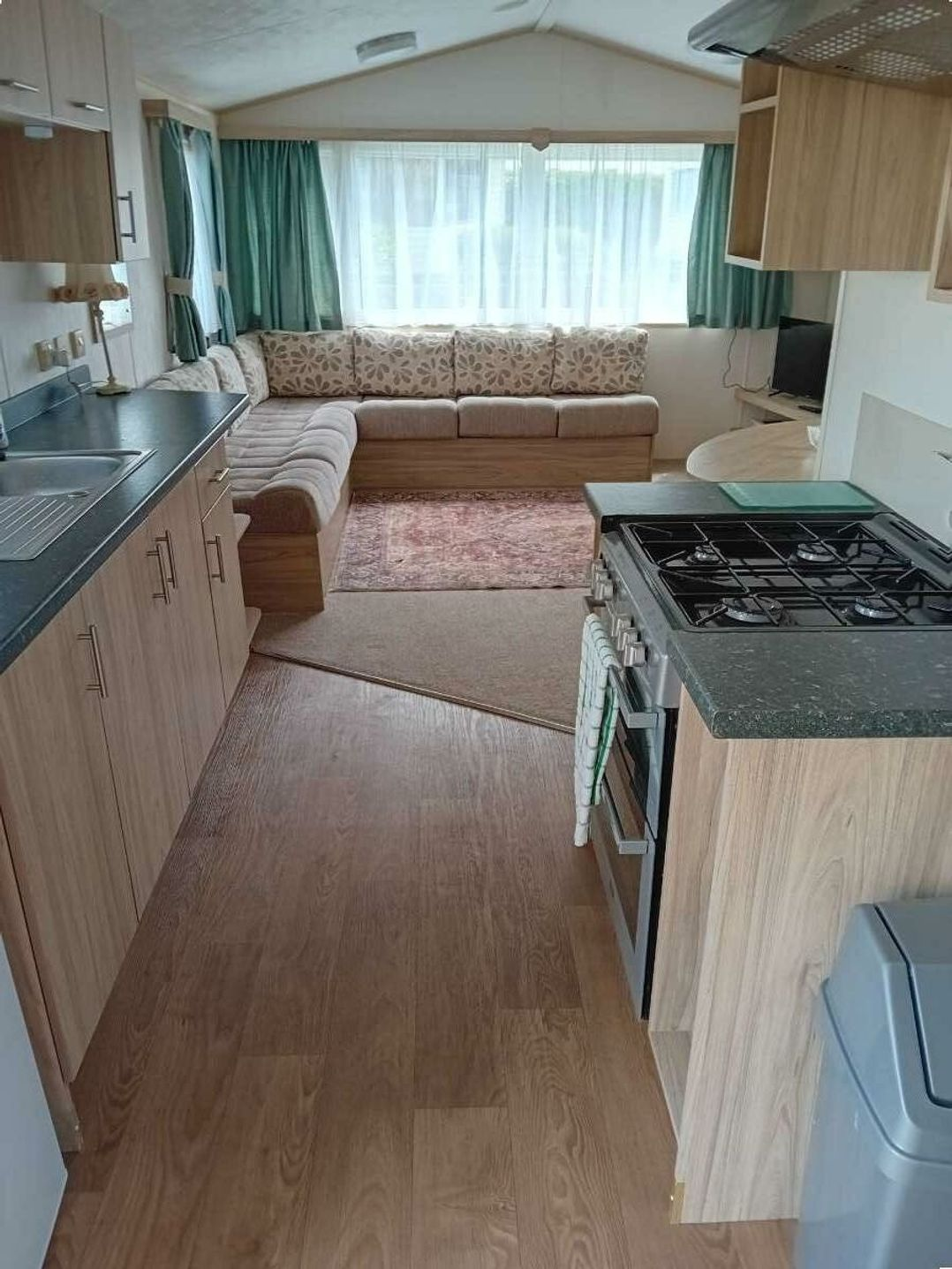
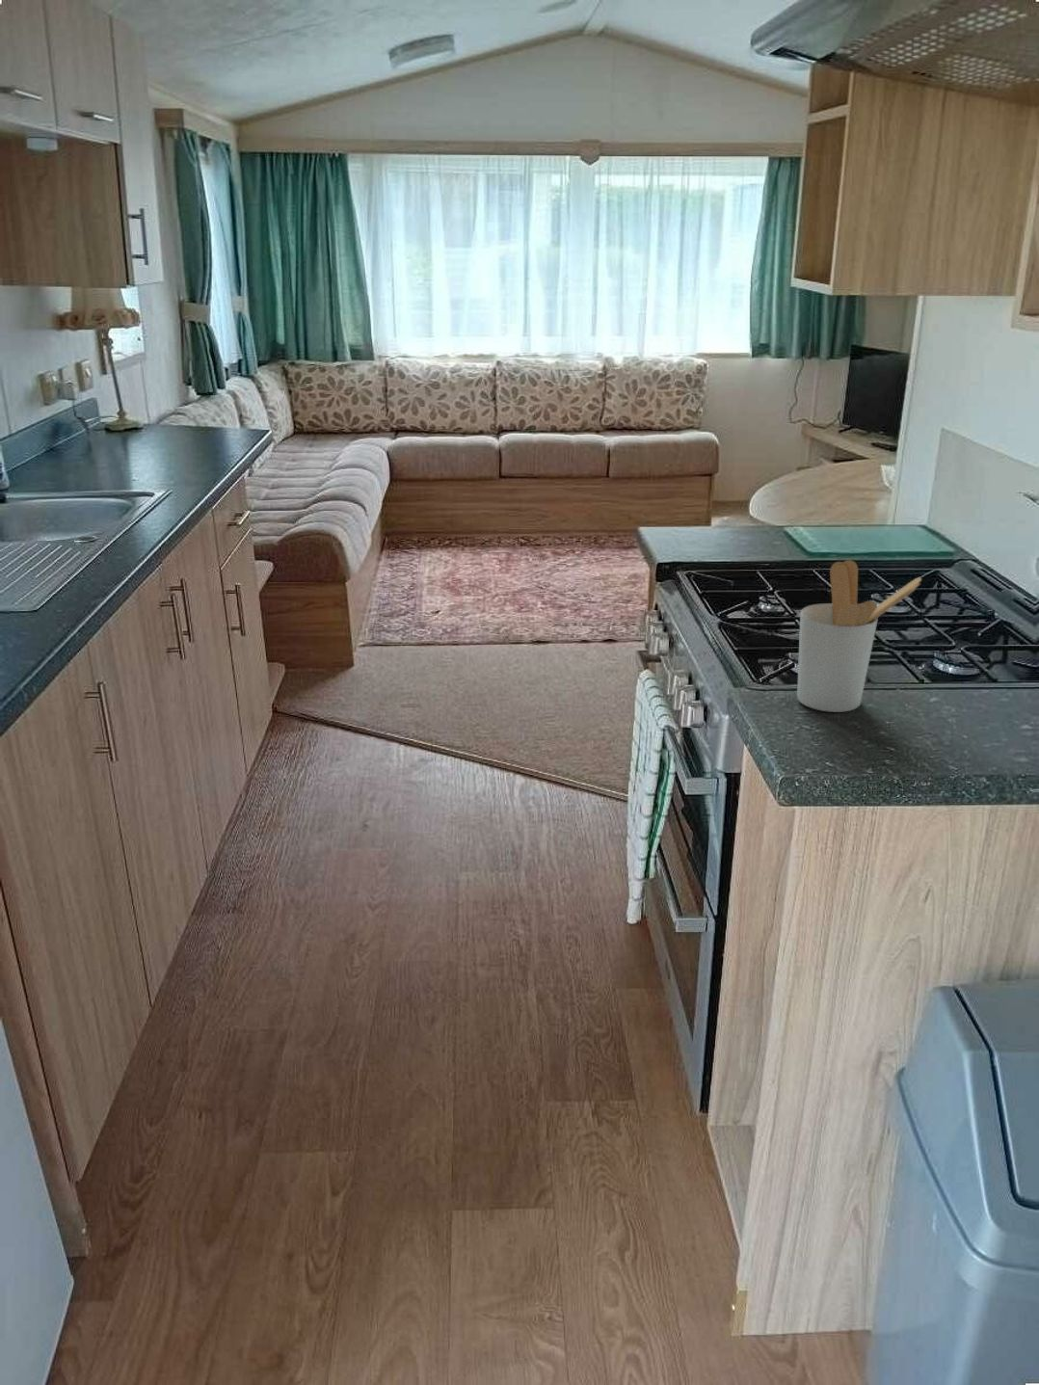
+ utensil holder [796,559,922,713]
